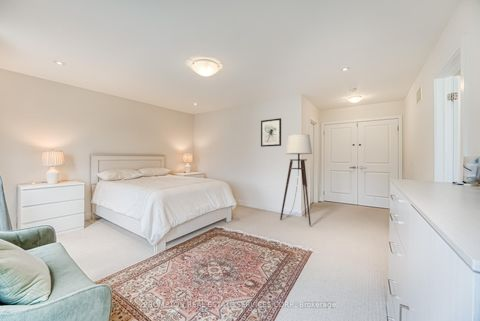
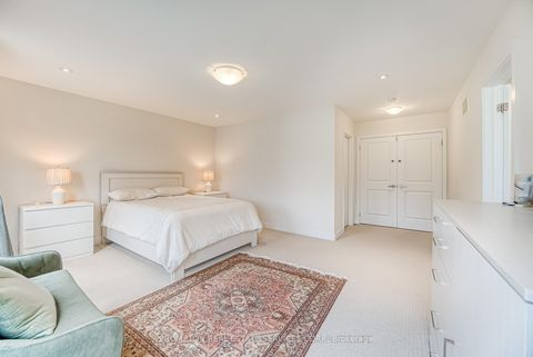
- wall art [260,117,282,148]
- floor lamp [279,133,313,227]
